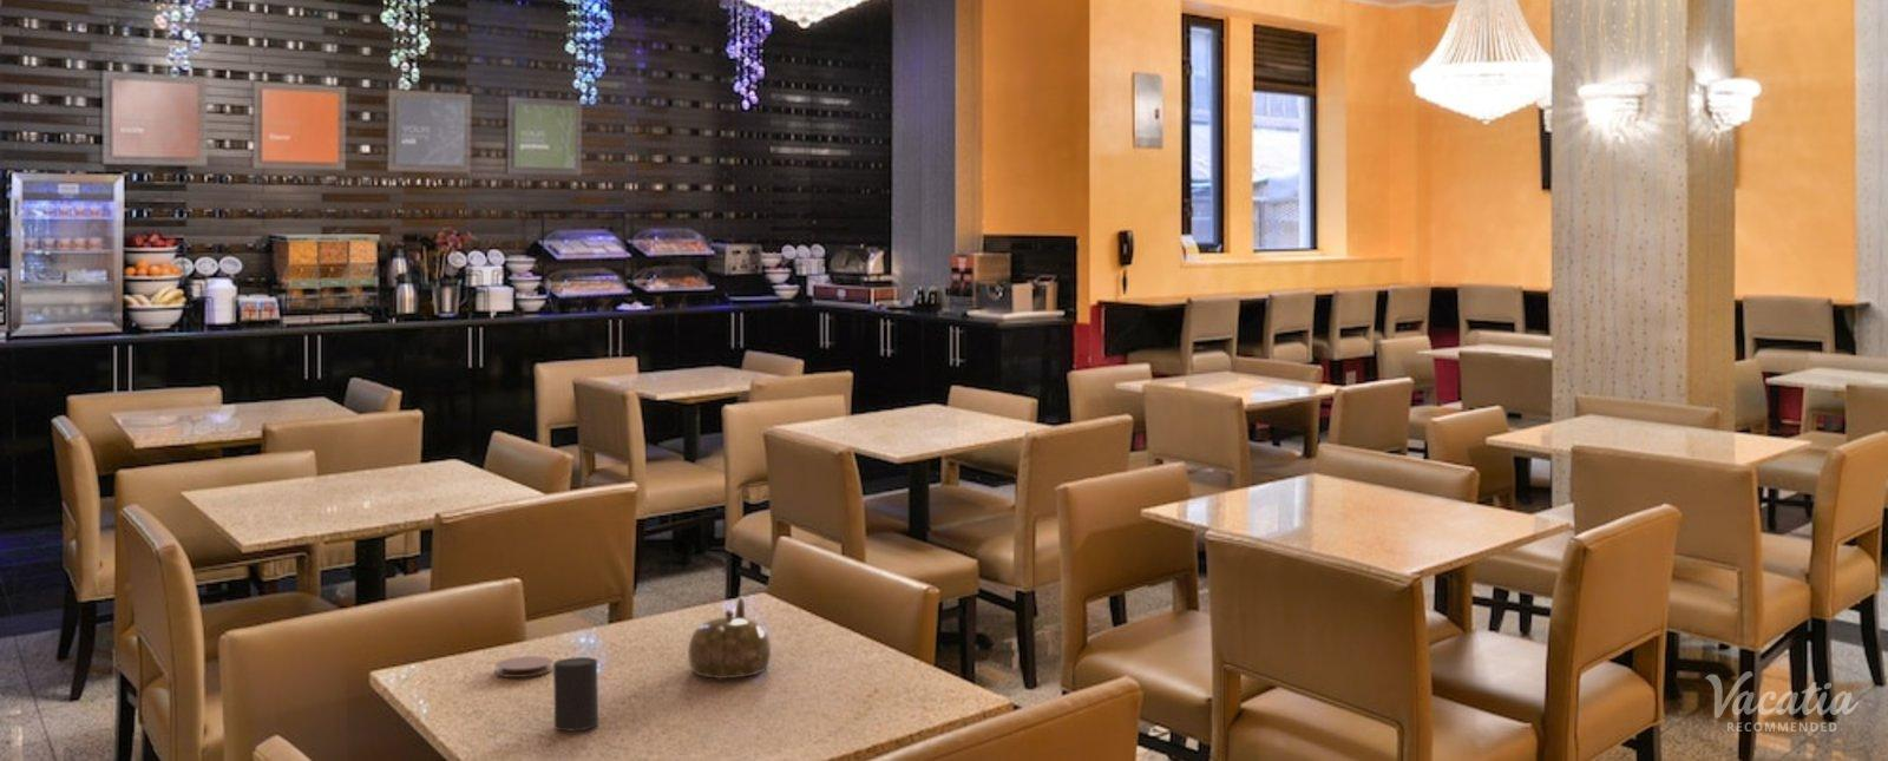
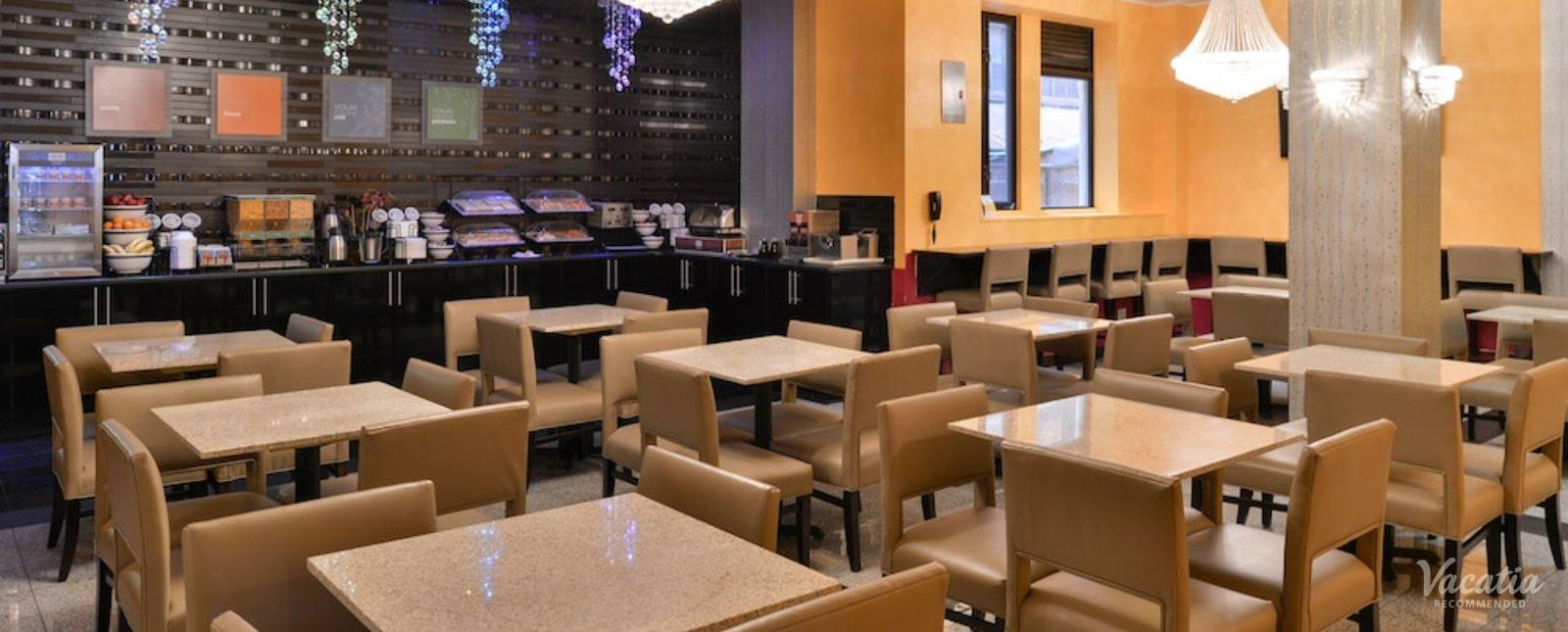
- cup [553,656,600,732]
- coaster [495,655,555,678]
- teapot [686,595,772,679]
